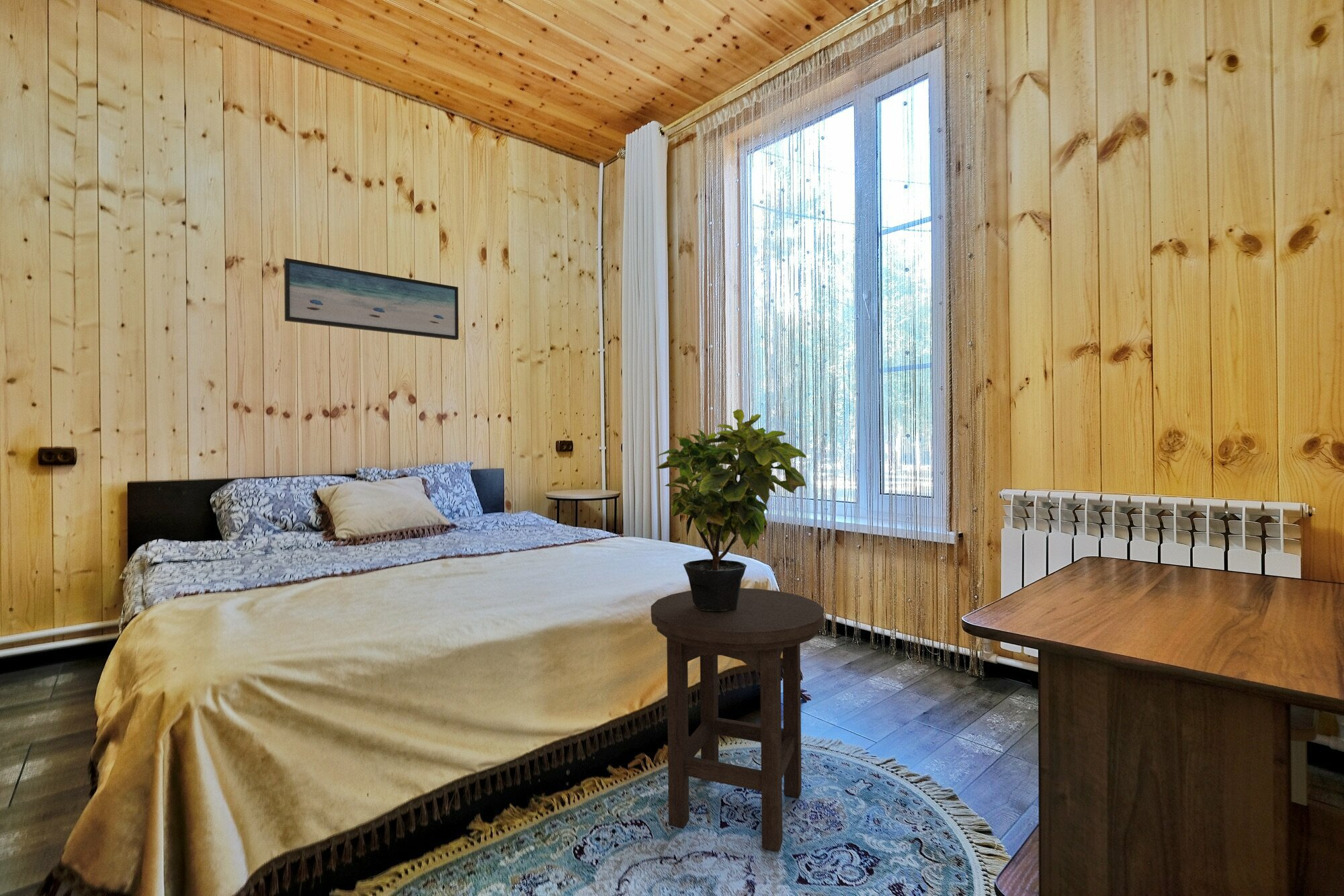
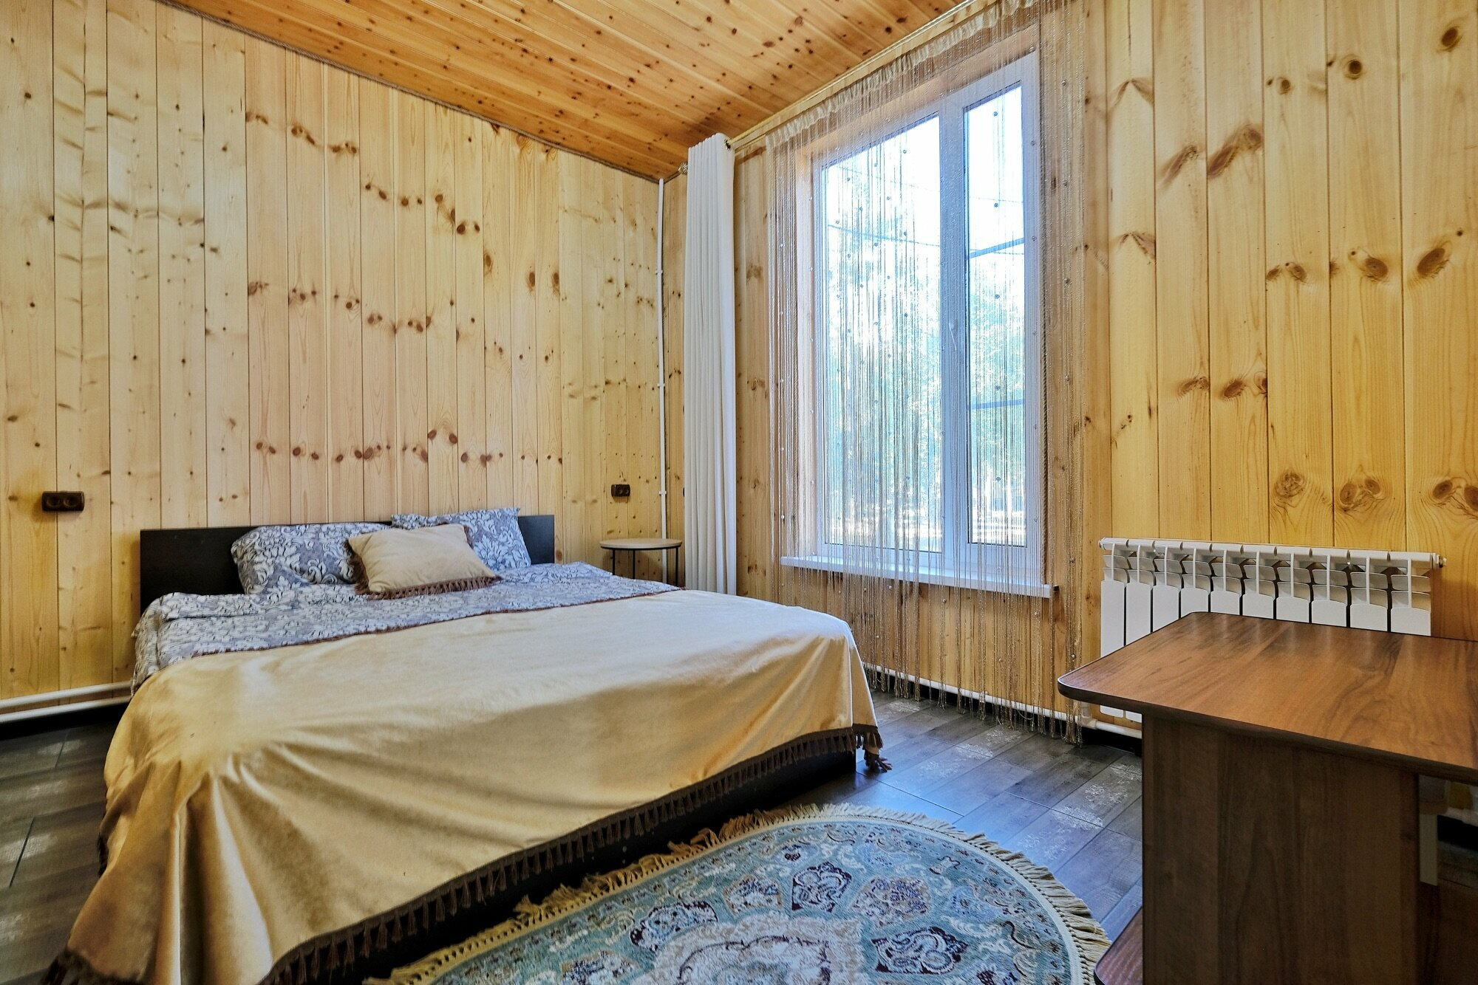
- stool [650,588,825,852]
- wall art [284,257,459,341]
- potted plant [656,408,807,611]
